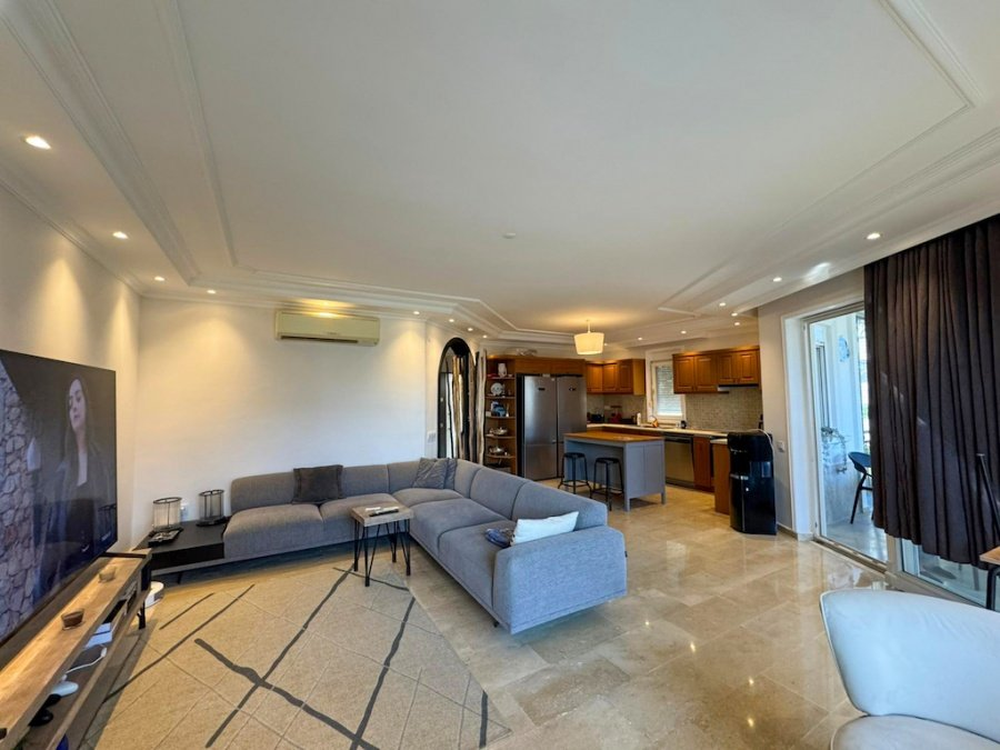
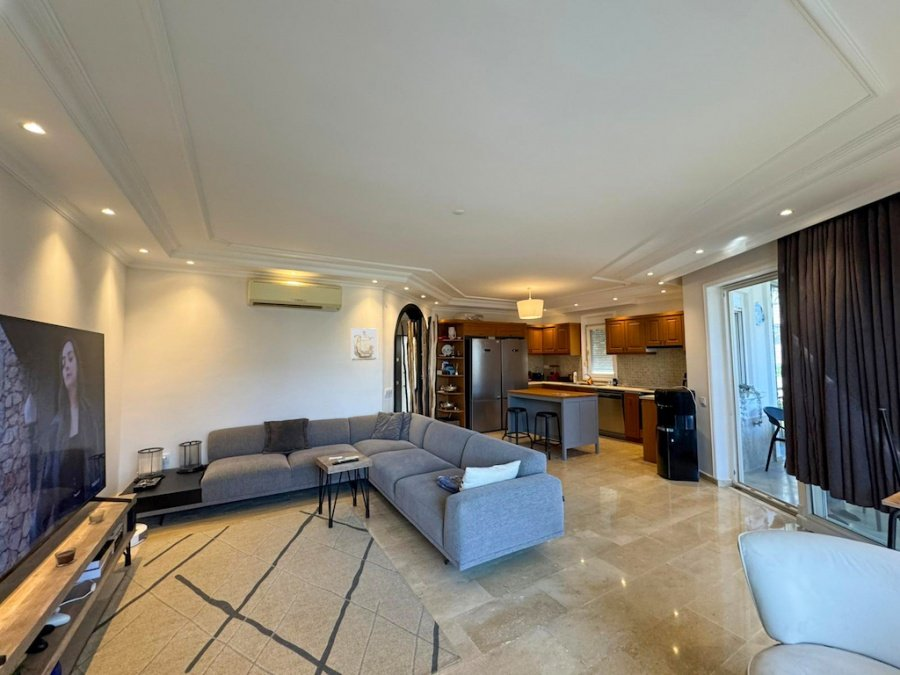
+ wall sculpture [350,327,378,361]
